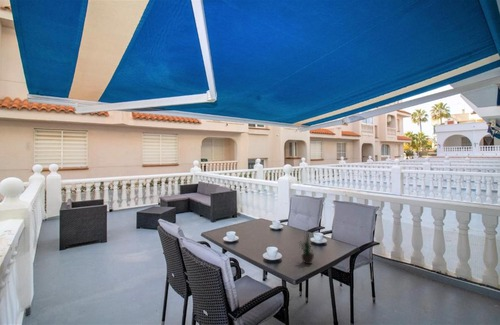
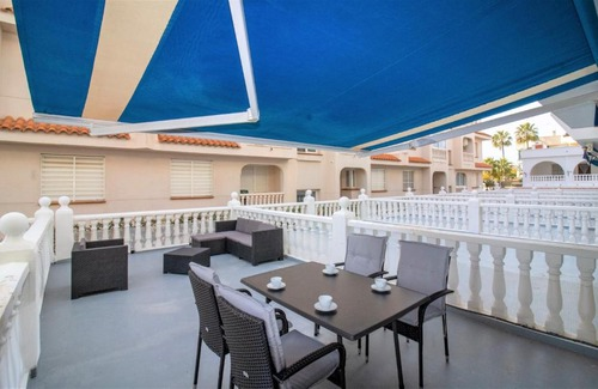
- potted plant [295,226,316,265]
